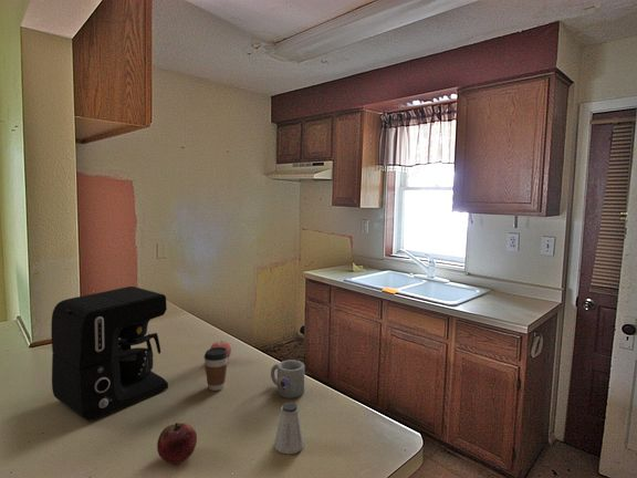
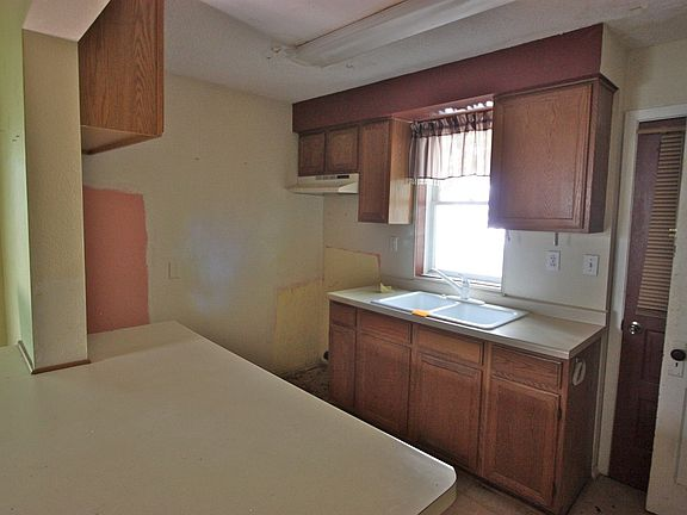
- fruit [156,422,198,465]
- coffee maker [50,285,169,422]
- coffee cup [203,347,229,392]
- saltshaker [273,401,305,455]
- mug [270,358,305,399]
- apple [209,340,232,360]
